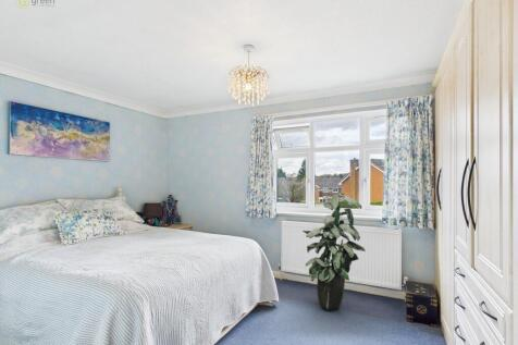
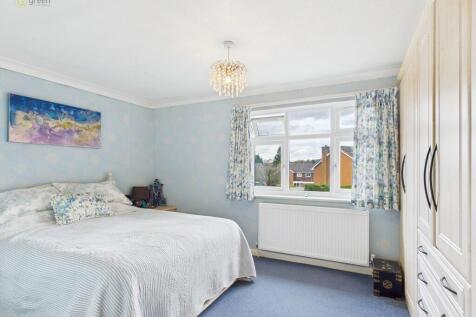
- indoor plant [301,187,367,311]
